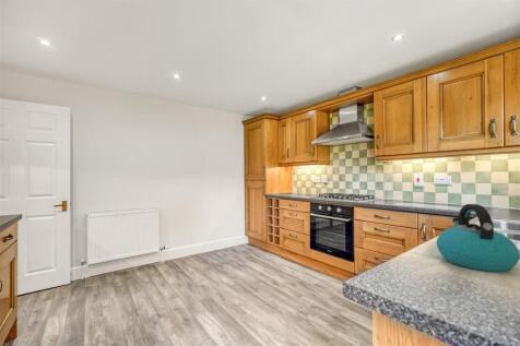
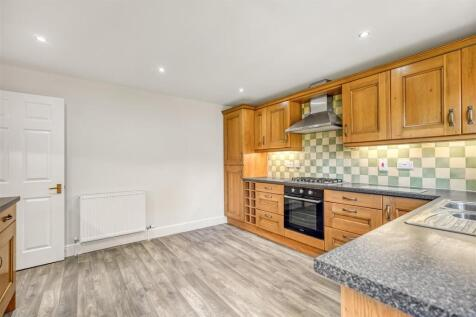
- kettle [436,203,520,273]
